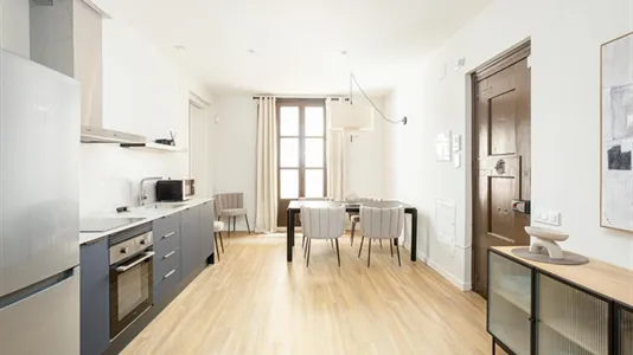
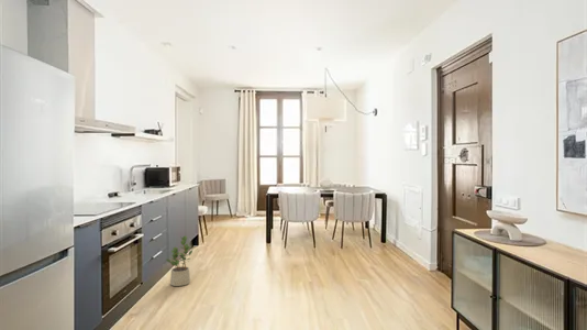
+ potted plant [165,234,193,287]
